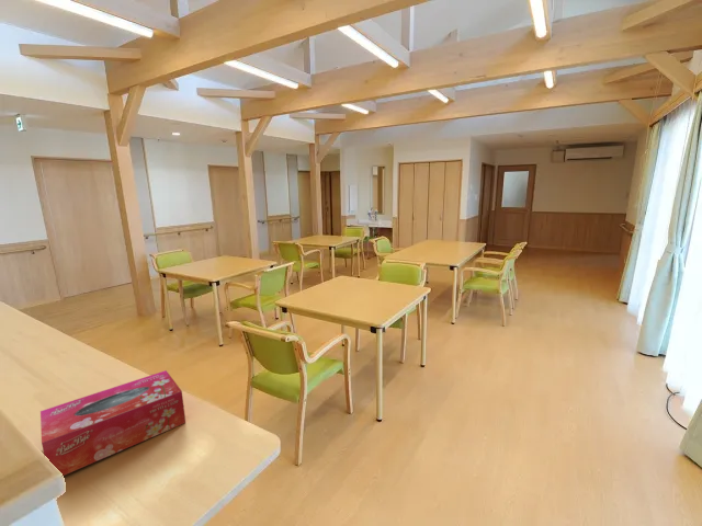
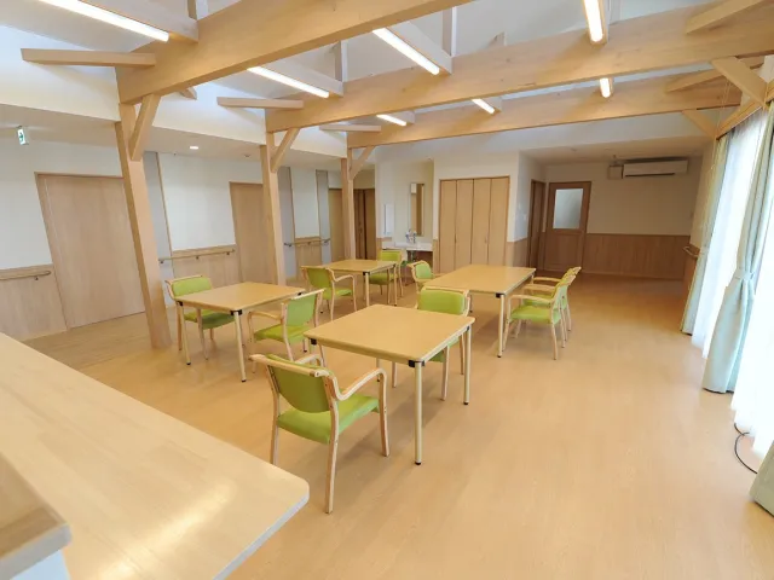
- tissue box [39,369,186,477]
